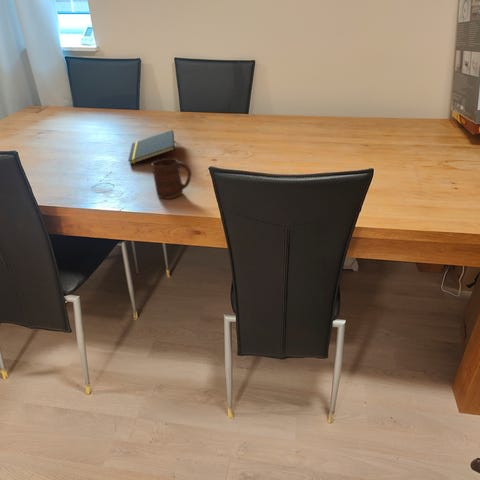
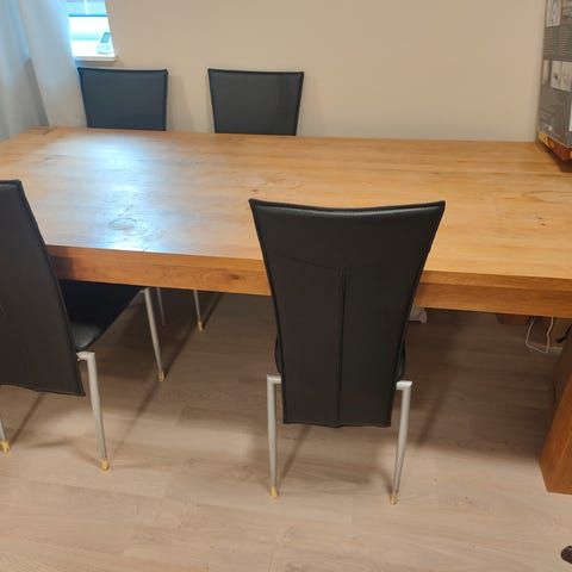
- notepad [127,129,176,165]
- cup [151,157,192,200]
